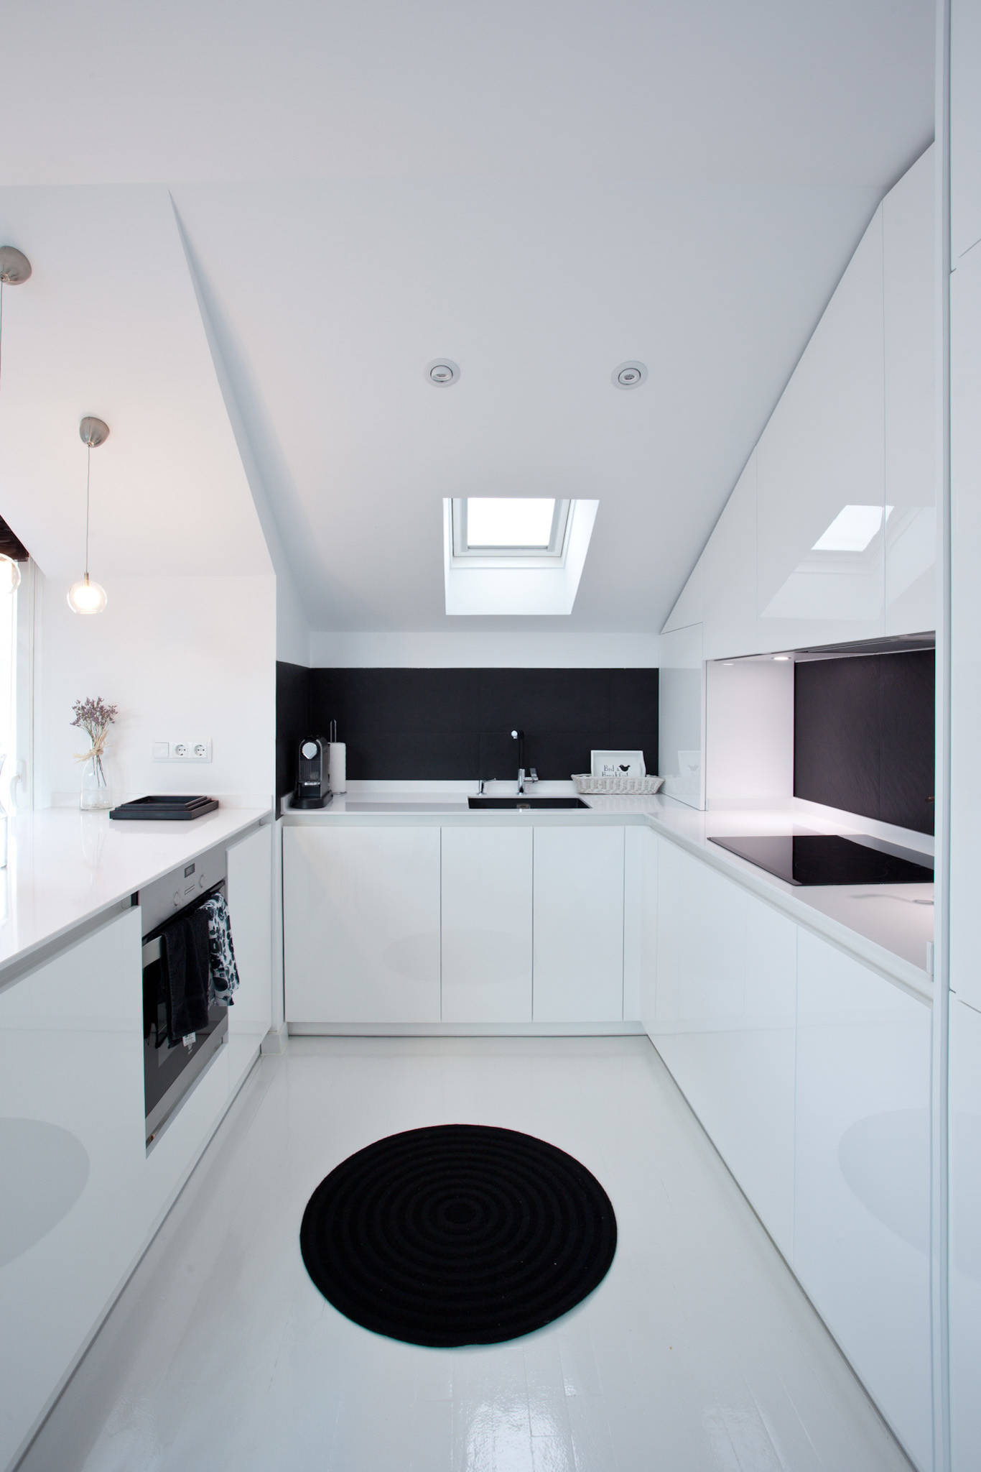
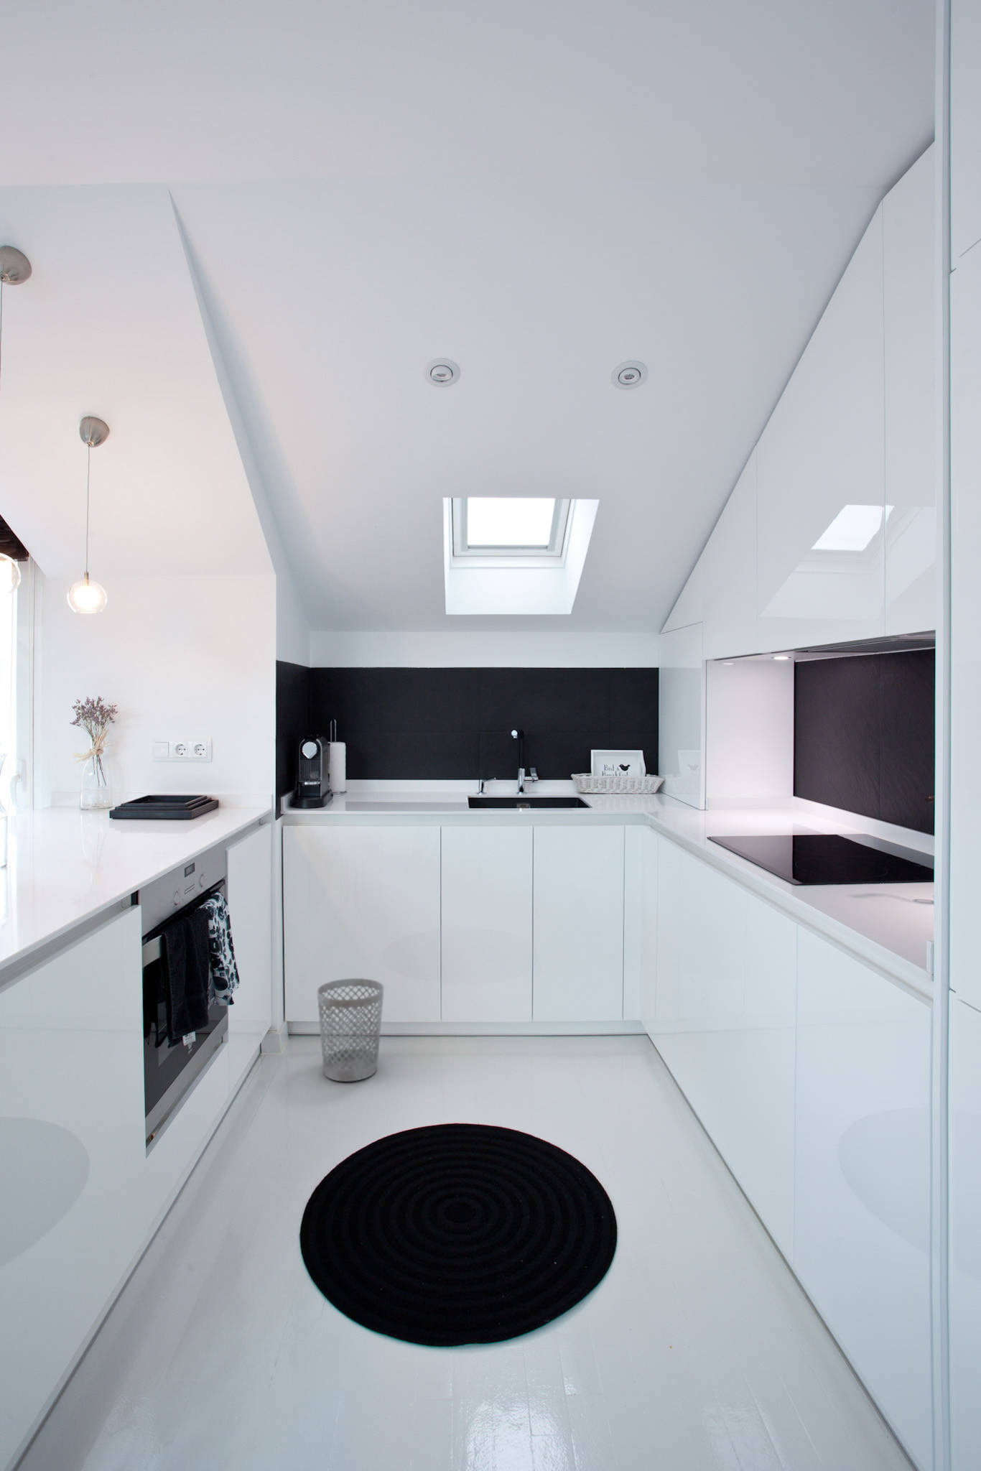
+ wastebasket [316,977,385,1082]
